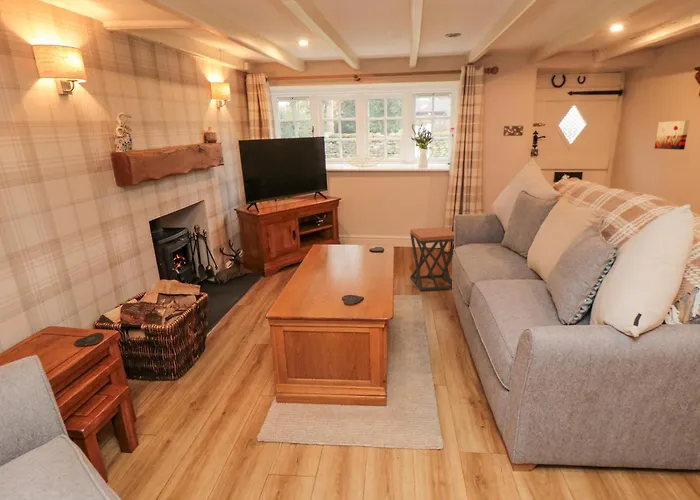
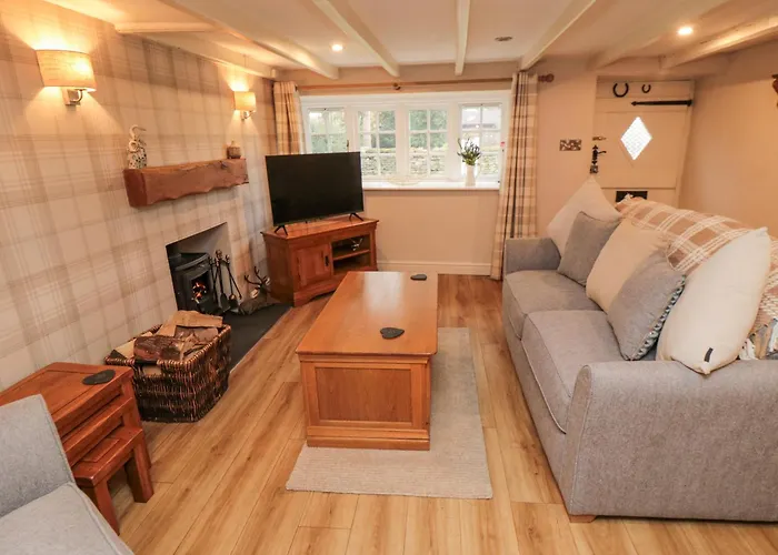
- wall art [654,119,691,151]
- stool [409,226,455,292]
